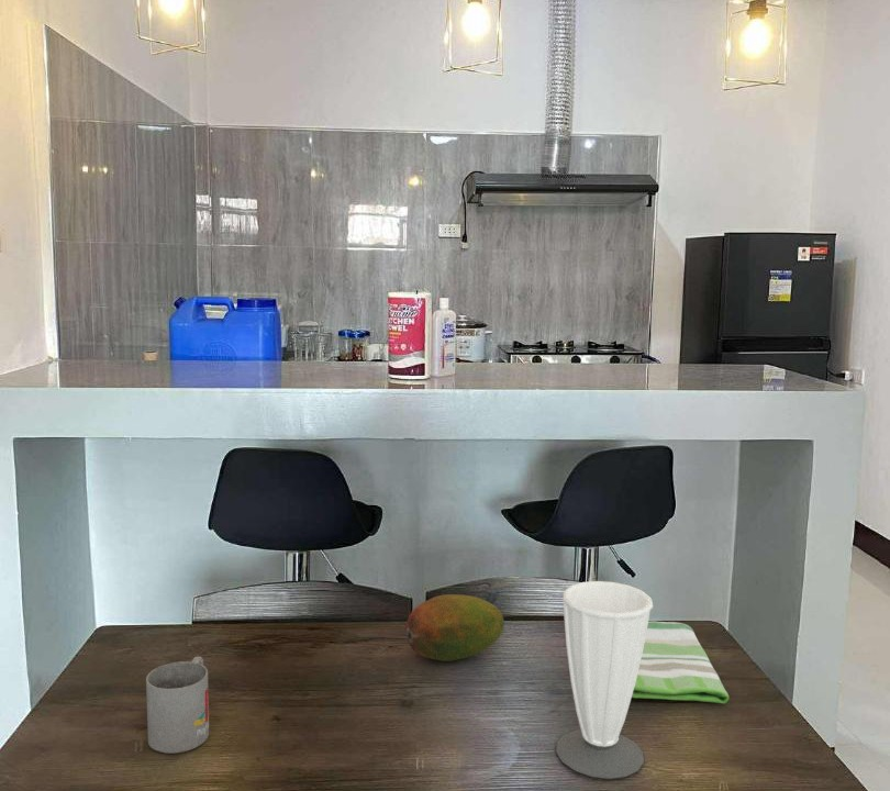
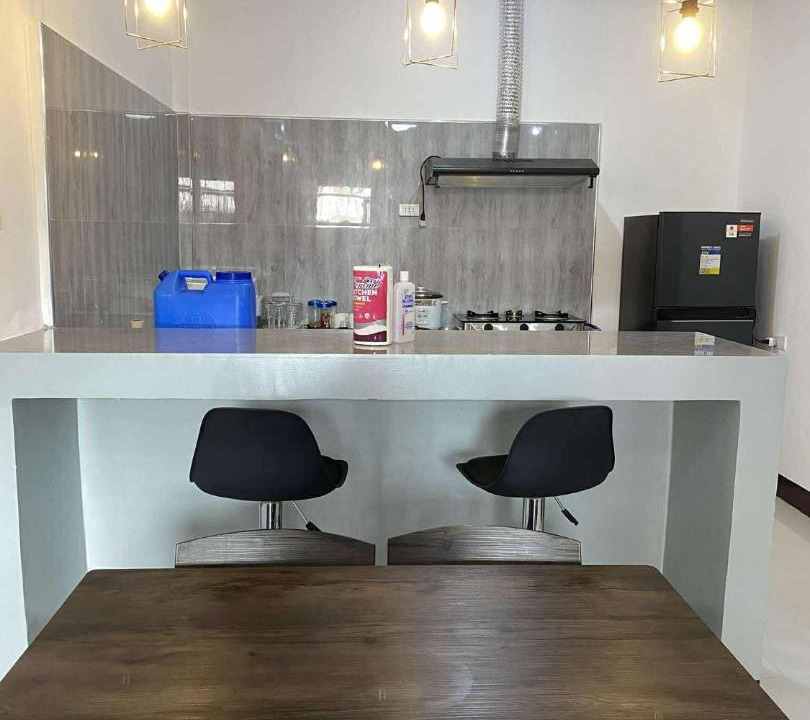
- cup [555,580,654,780]
- mug [145,656,210,755]
- dish towel [631,621,730,704]
- fruit [404,593,505,662]
